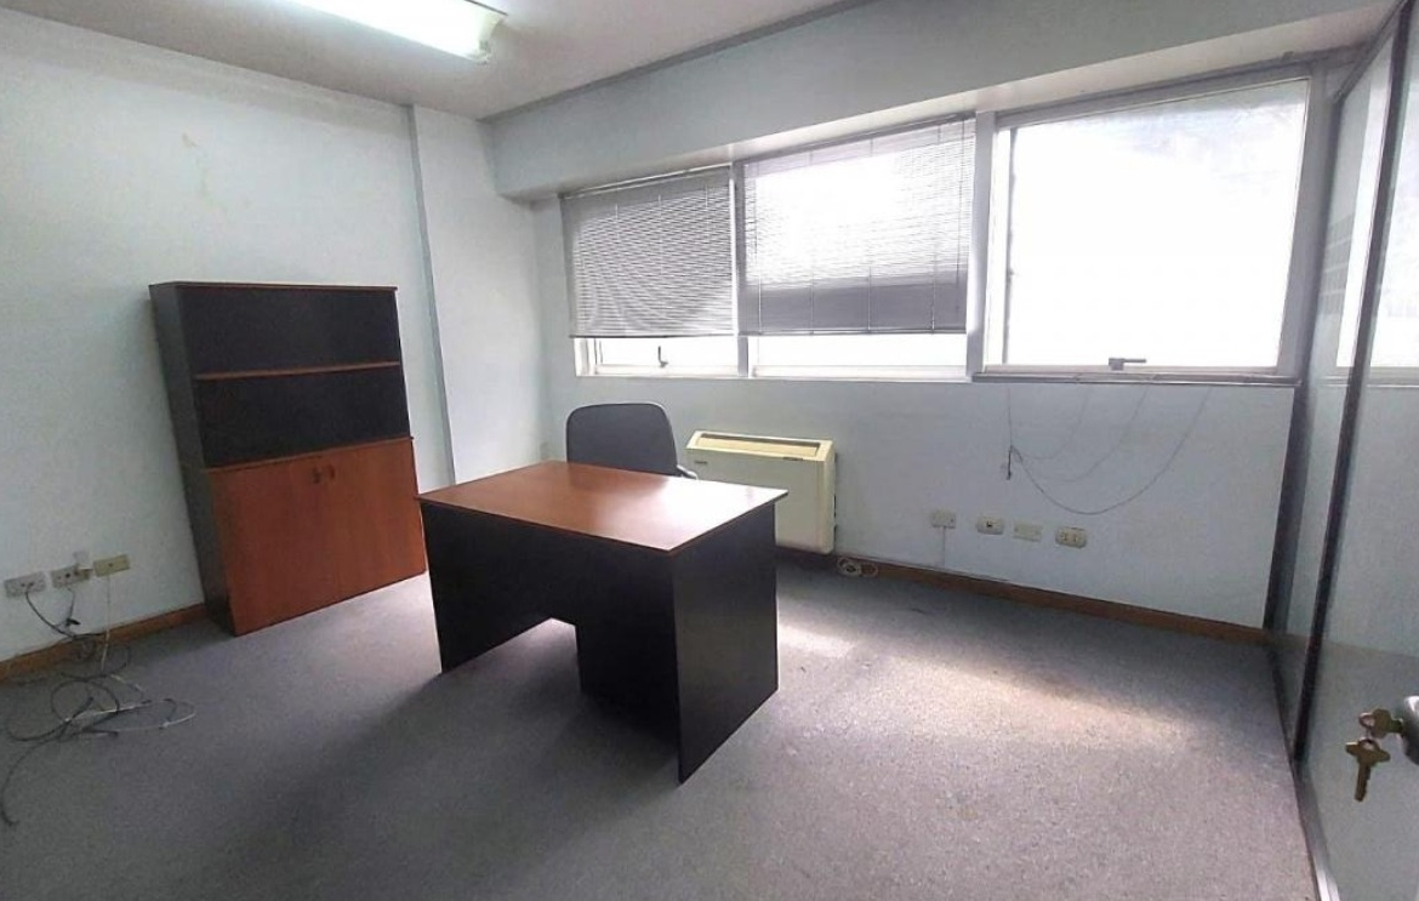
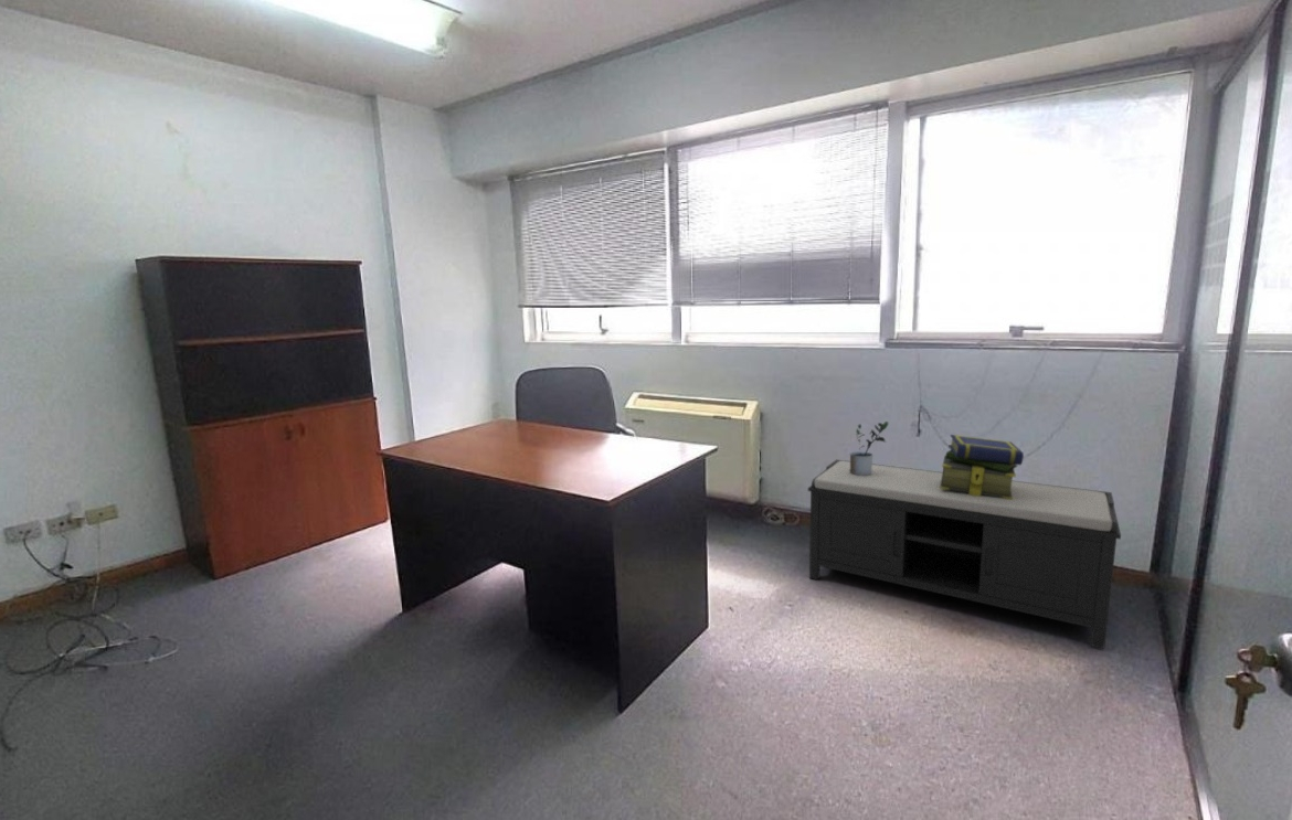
+ bench [807,459,1122,650]
+ stack of books [940,434,1025,500]
+ potted plant [849,420,889,476]
